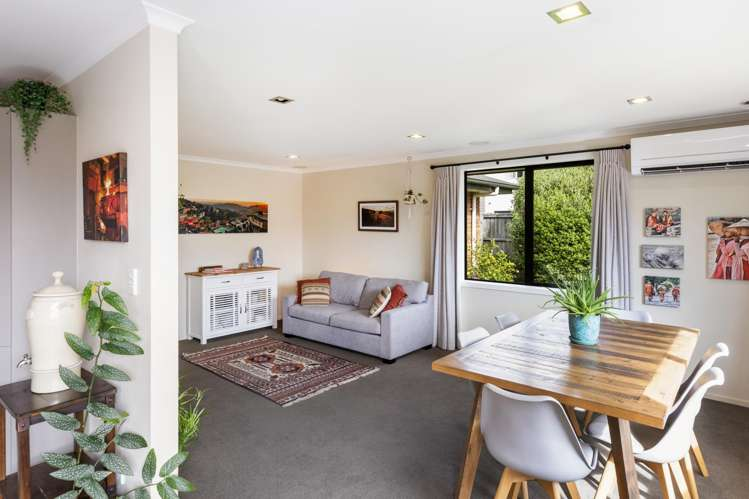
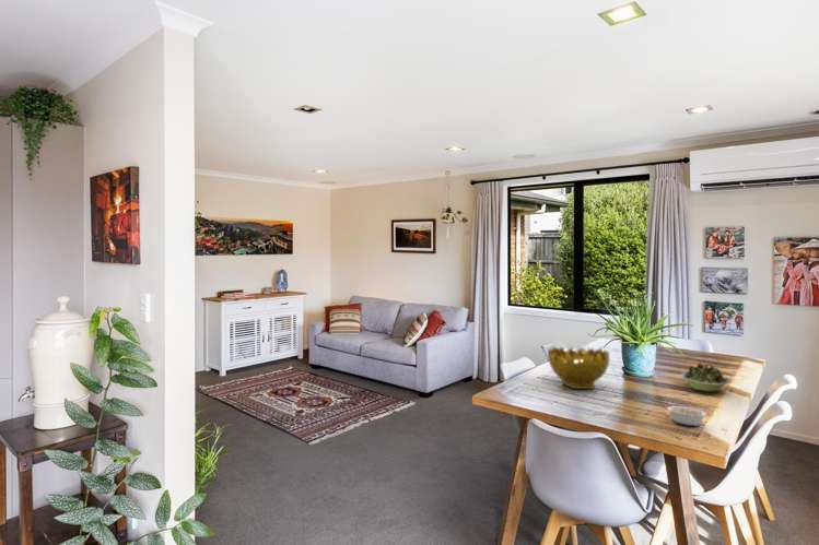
+ bowl [679,362,733,392]
+ decorative bowl [547,345,611,391]
+ legume [666,401,707,427]
